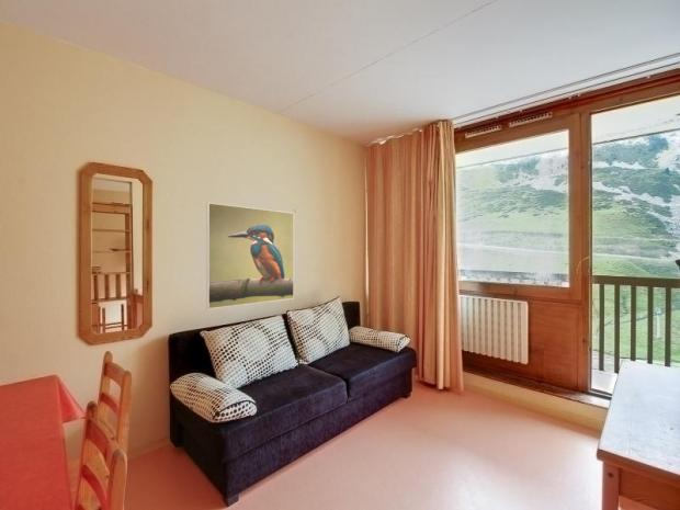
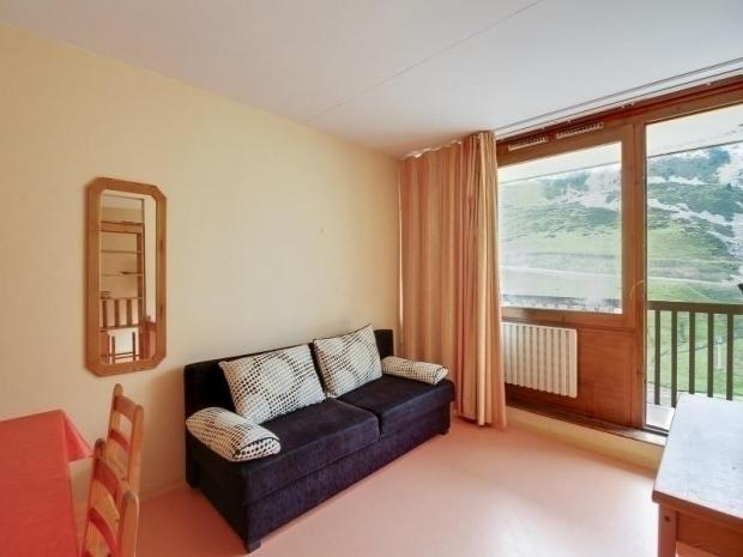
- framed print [205,202,295,310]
